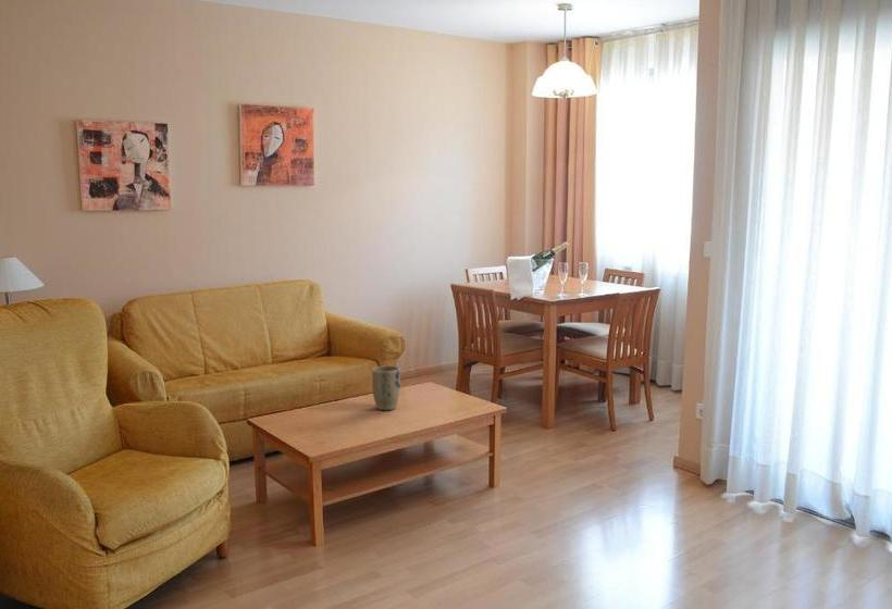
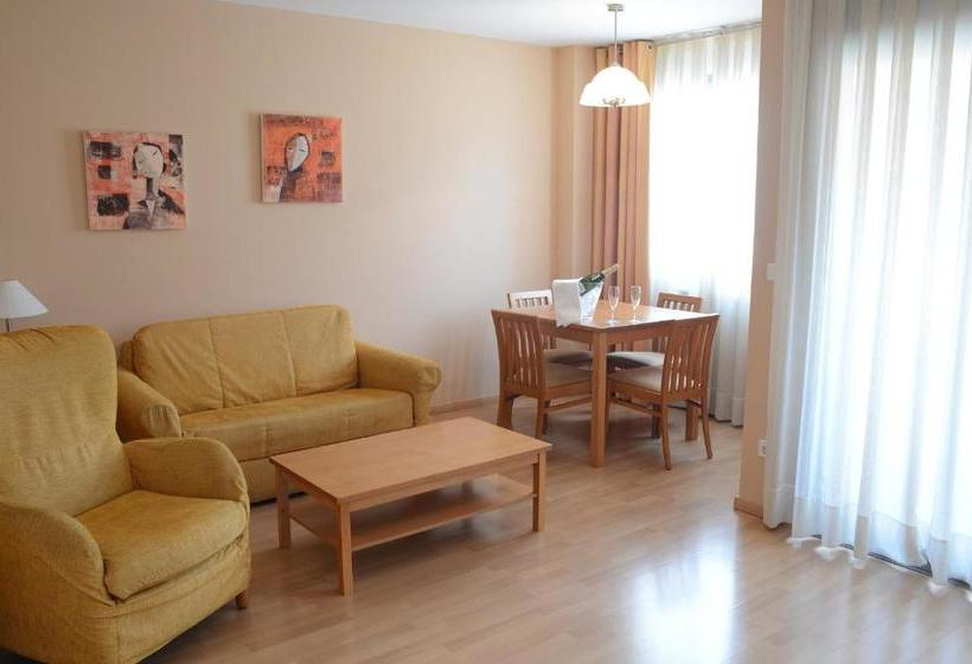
- plant pot [371,364,401,411]
